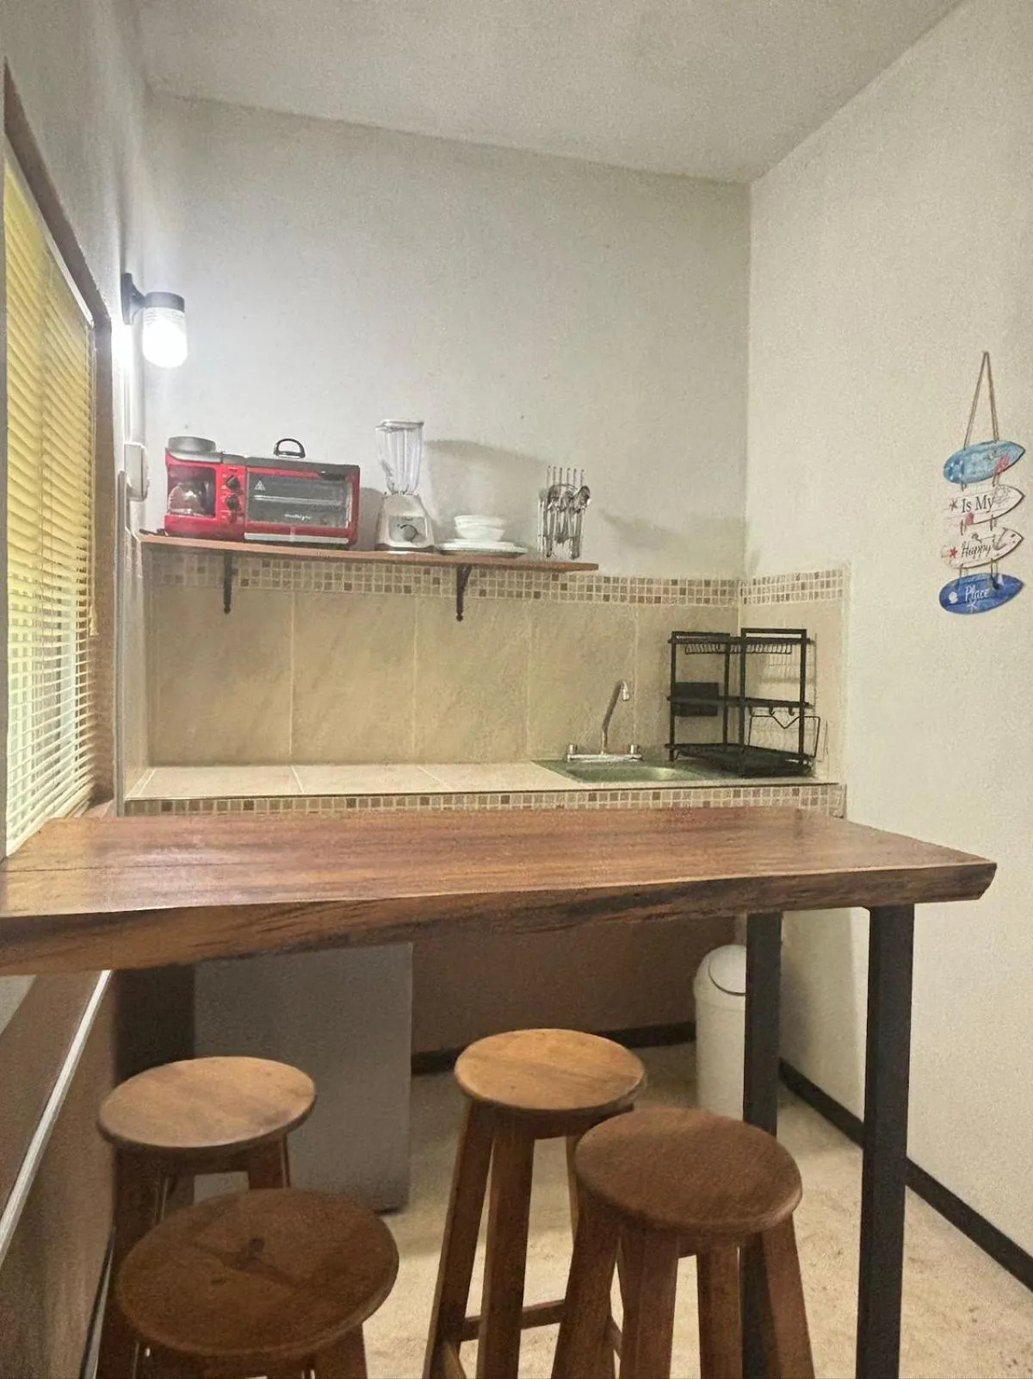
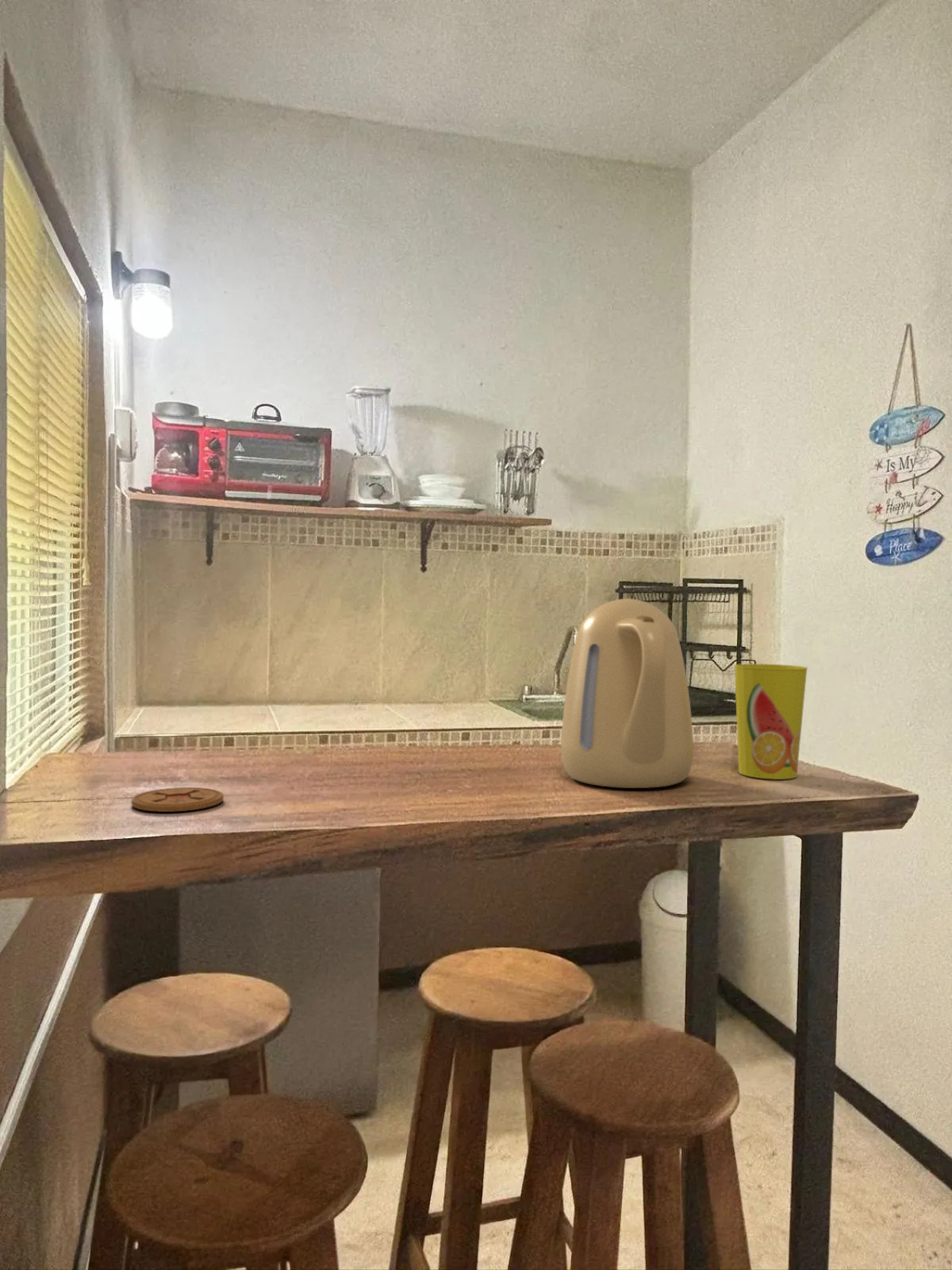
+ kettle [560,598,694,789]
+ coaster [131,787,225,813]
+ cup [733,663,808,780]
